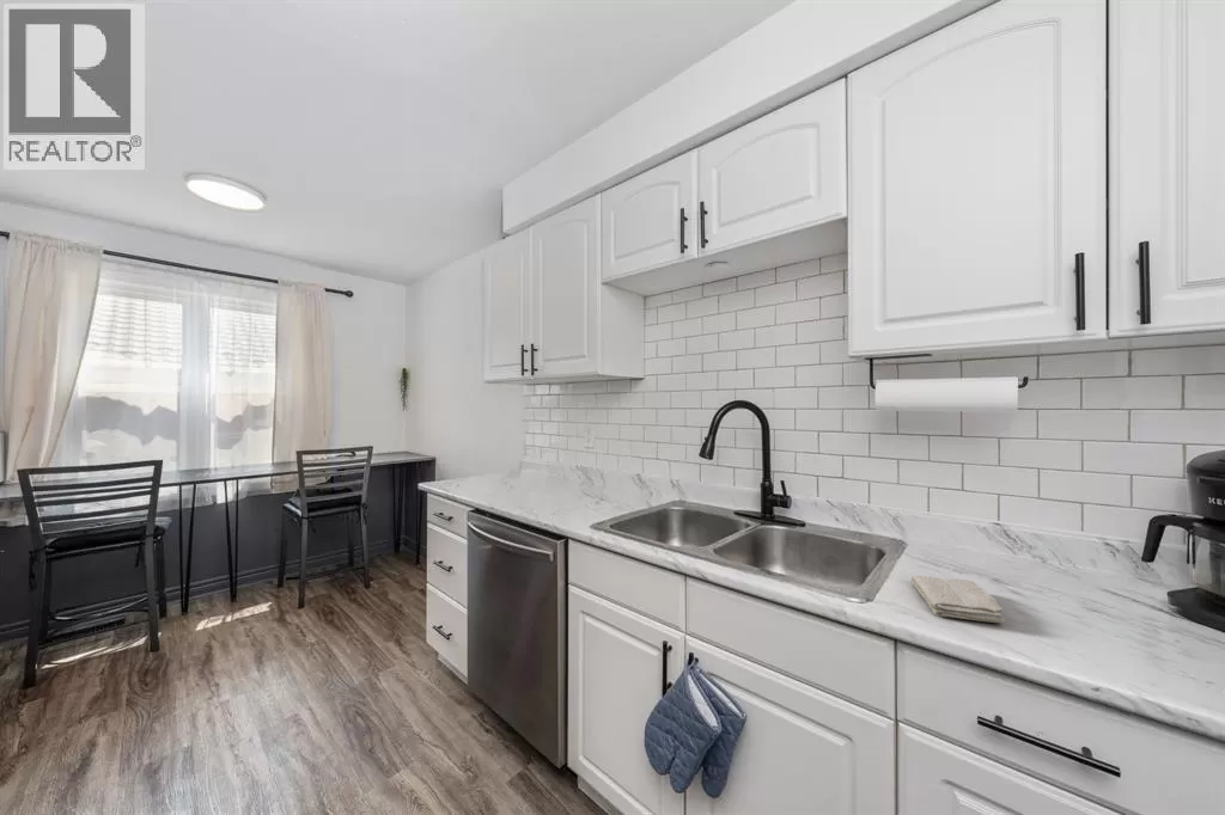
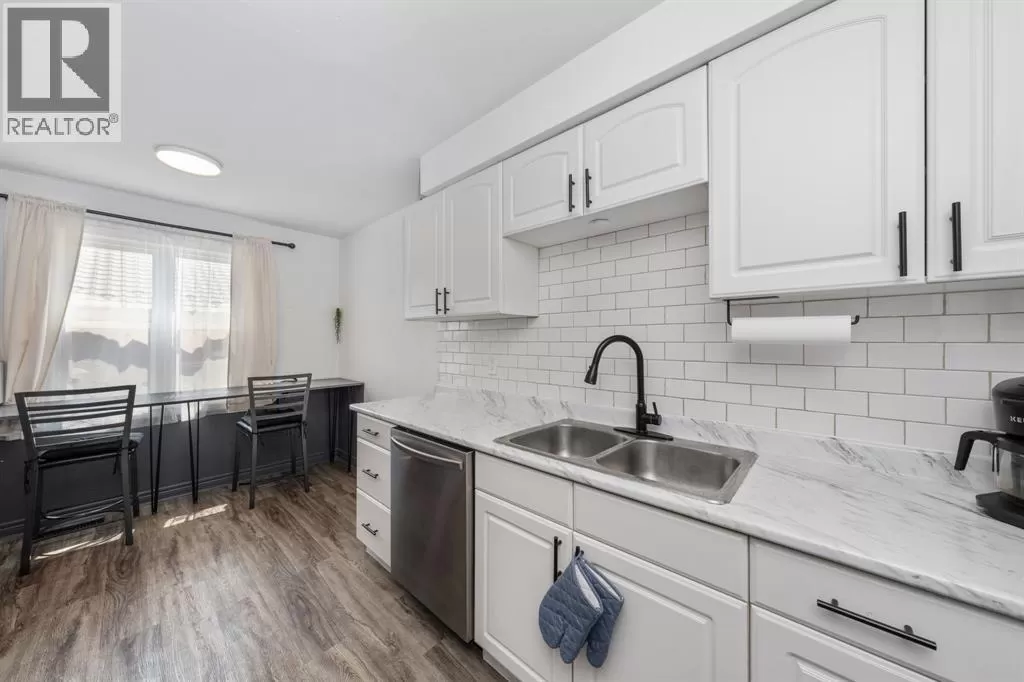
- washcloth [909,574,1006,624]
